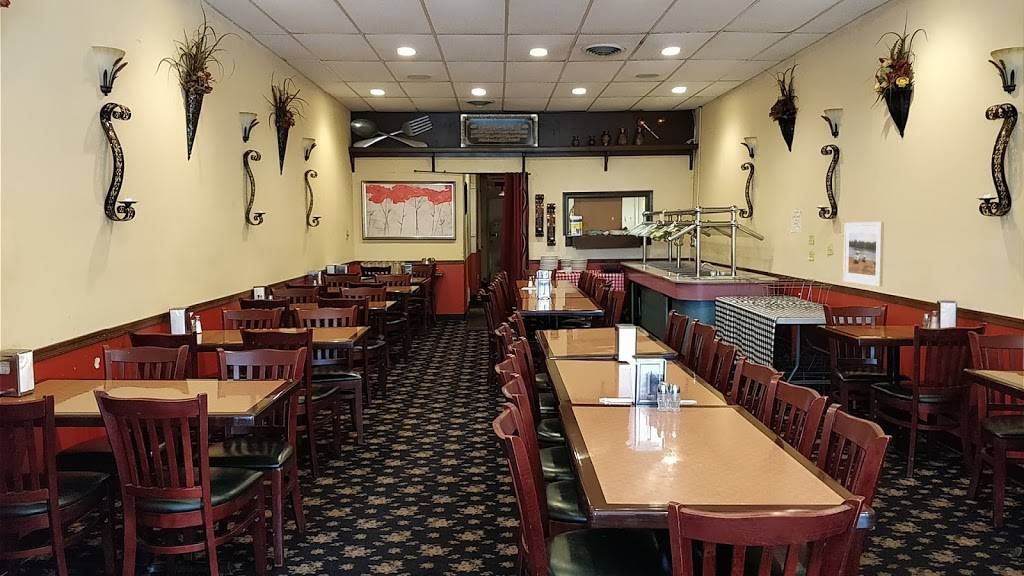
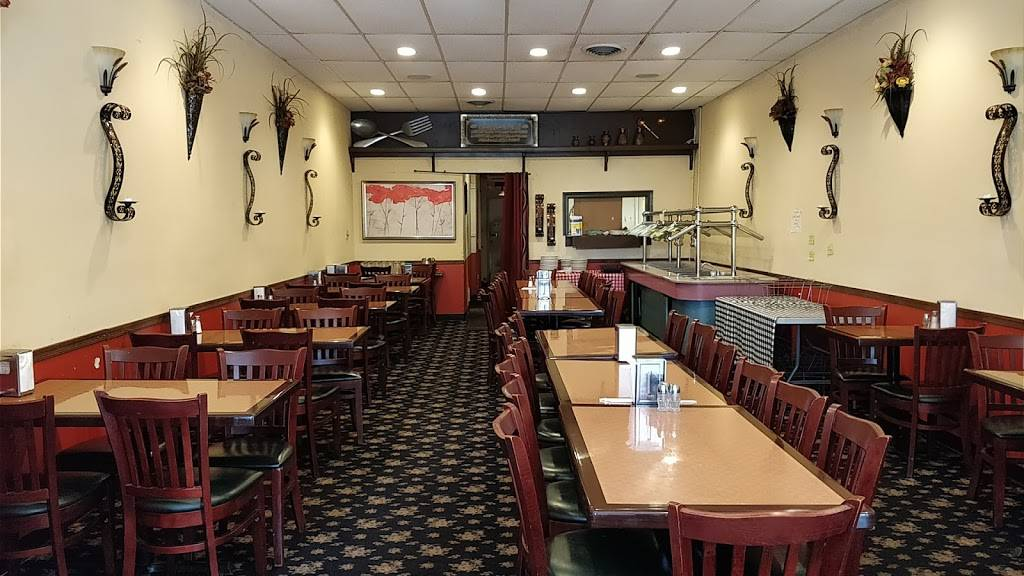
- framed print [842,221,885,288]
